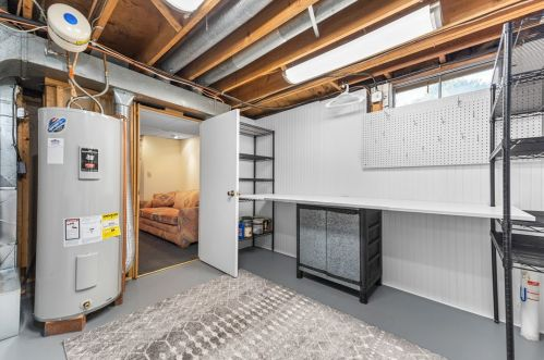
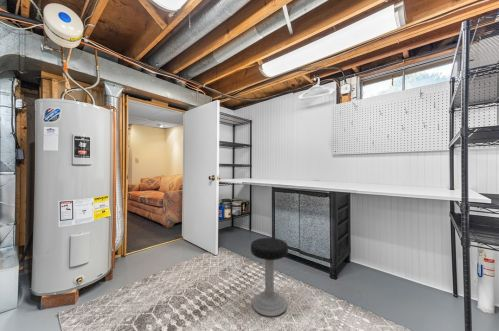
+ stool [250,237,289,317]
